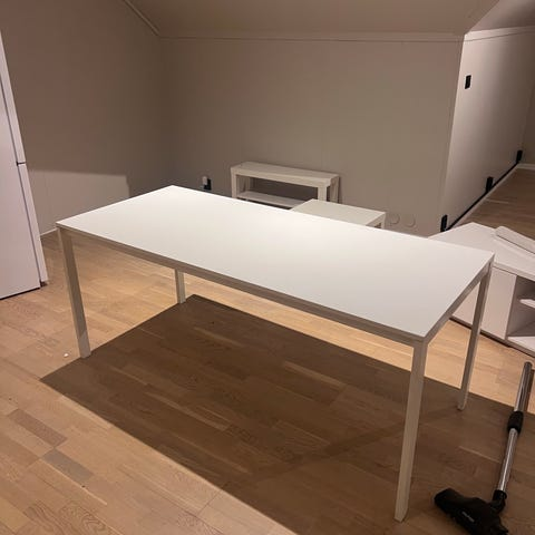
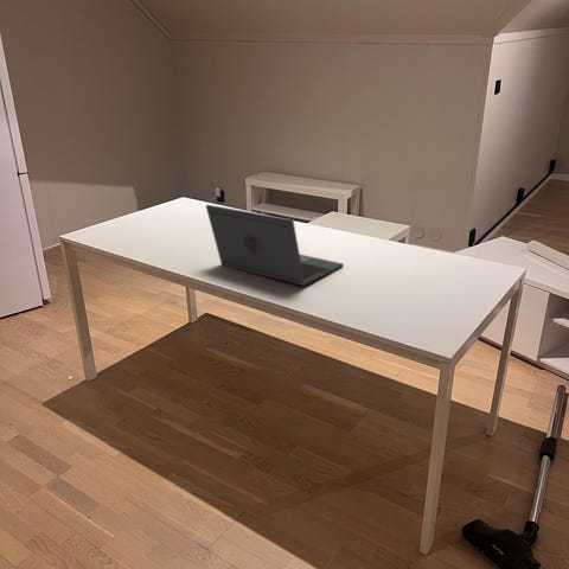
+ laptop [205,204,345,287]
